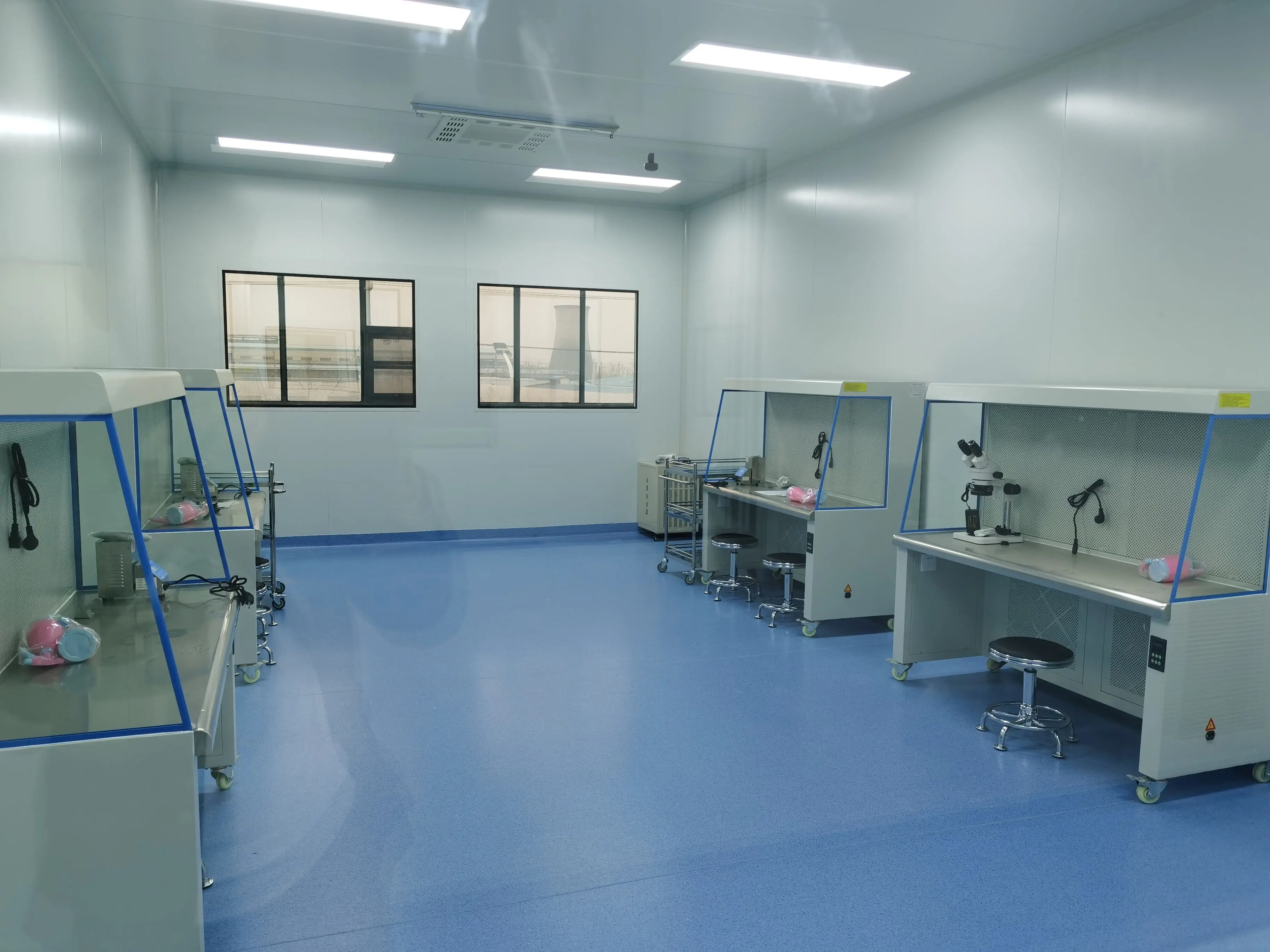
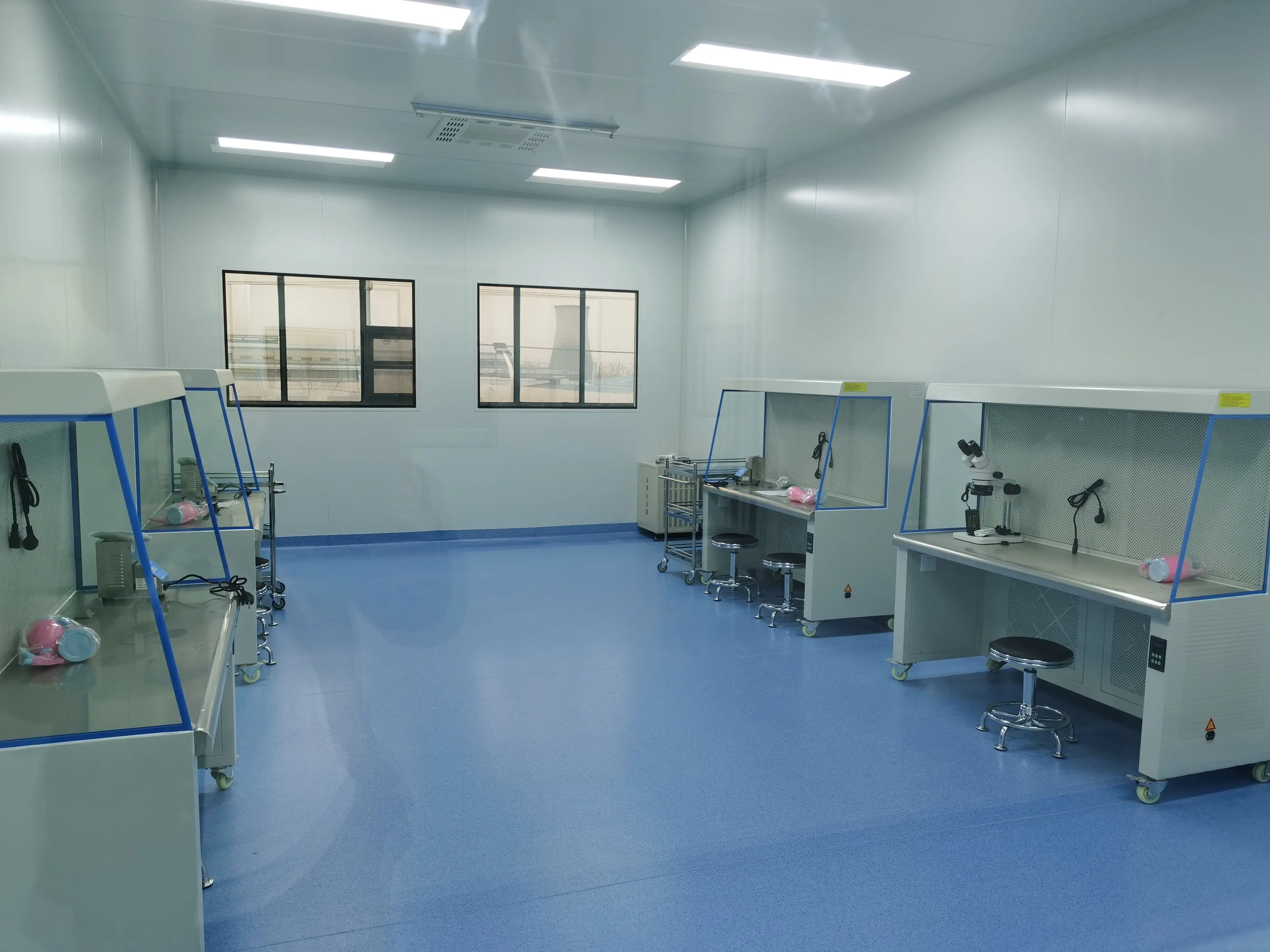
- security camera [644,152,658,172]
